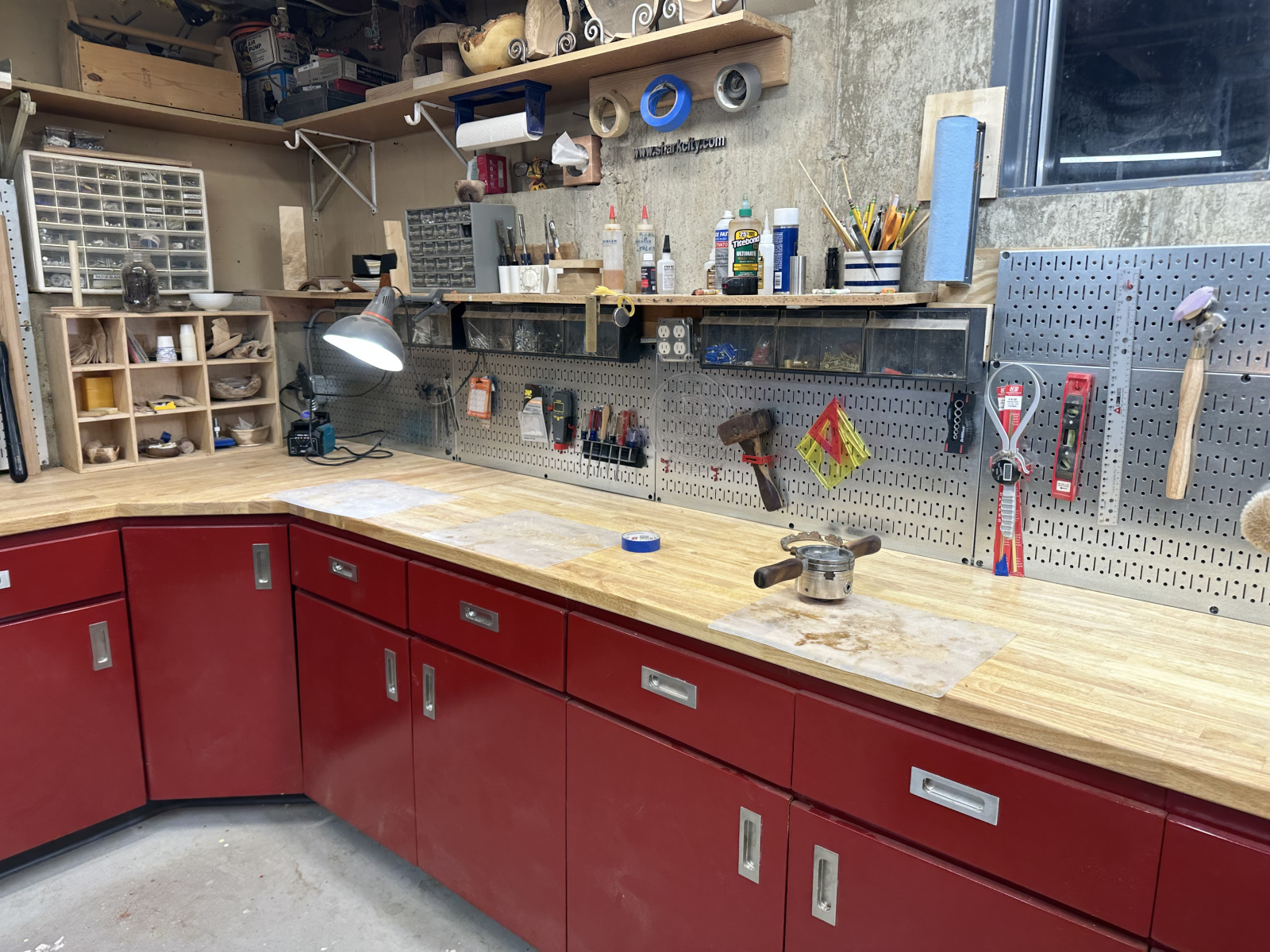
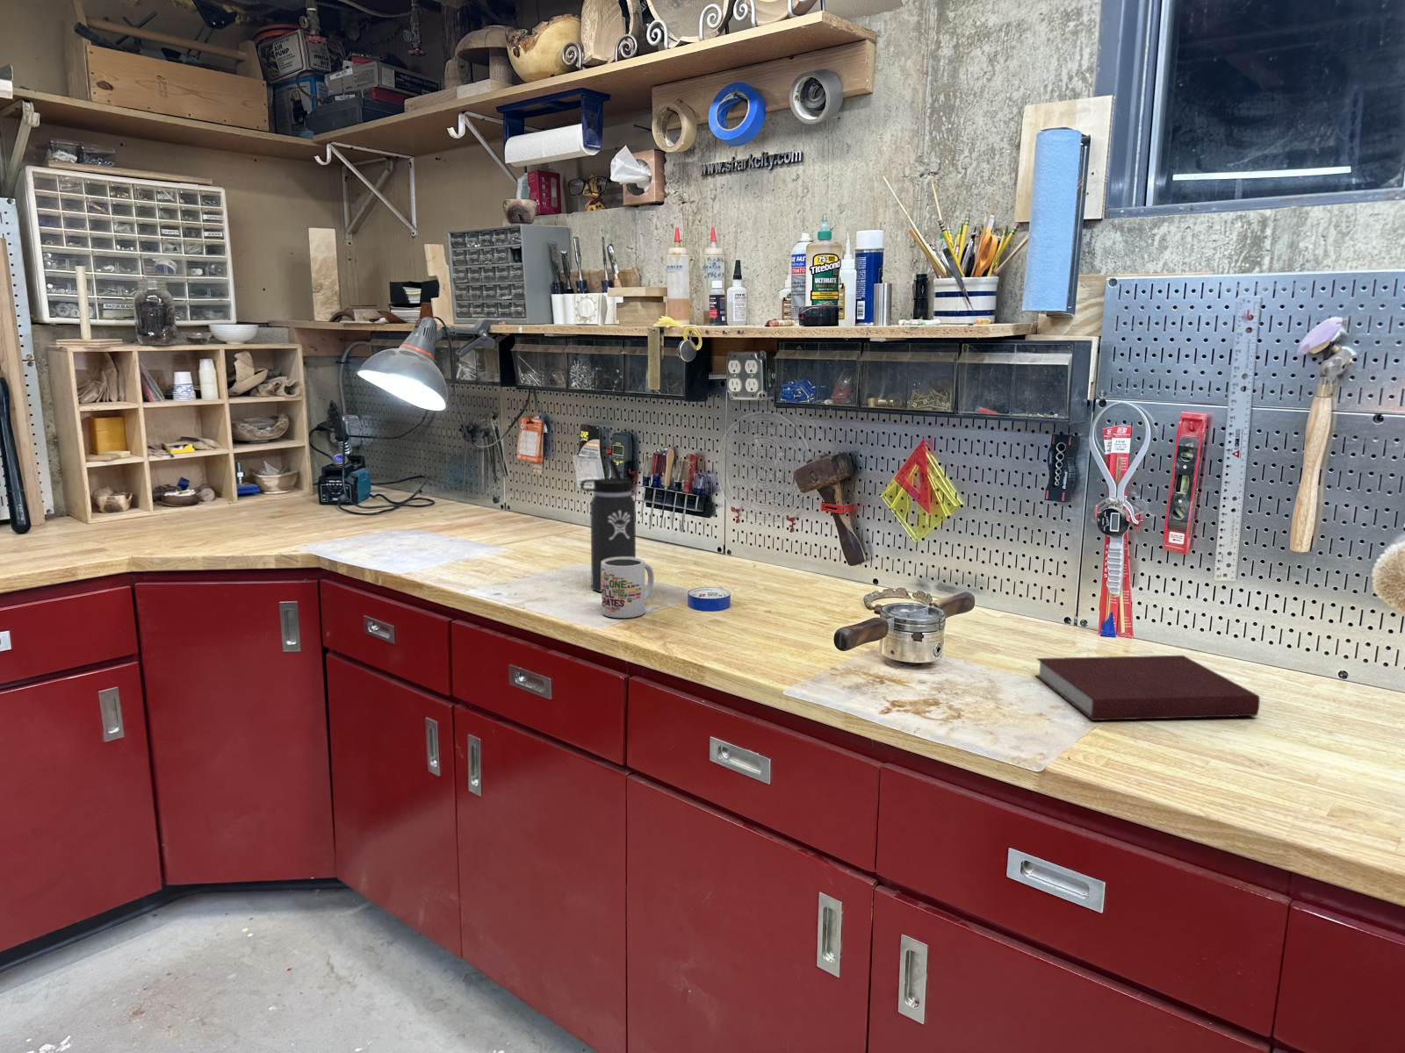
+ mug [601,557,655,618]
+ notebook [1034,655,1261,721]
+ thermos bottle [580,458,636,593]
